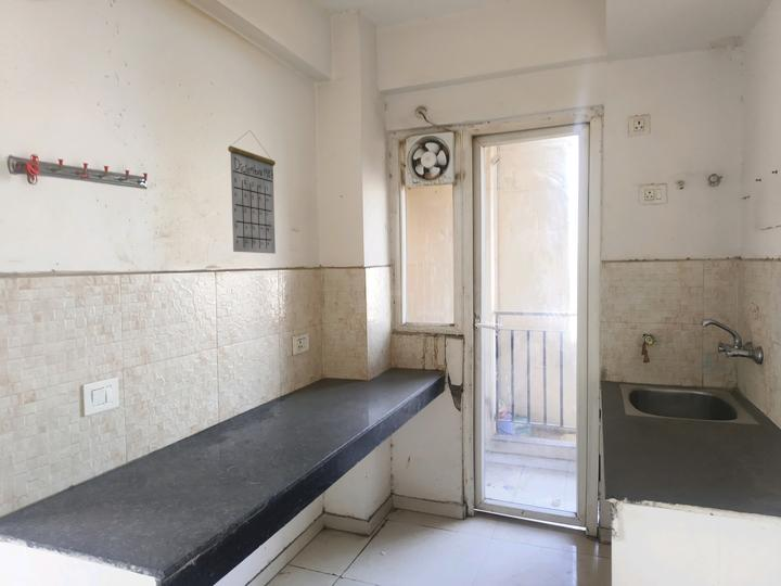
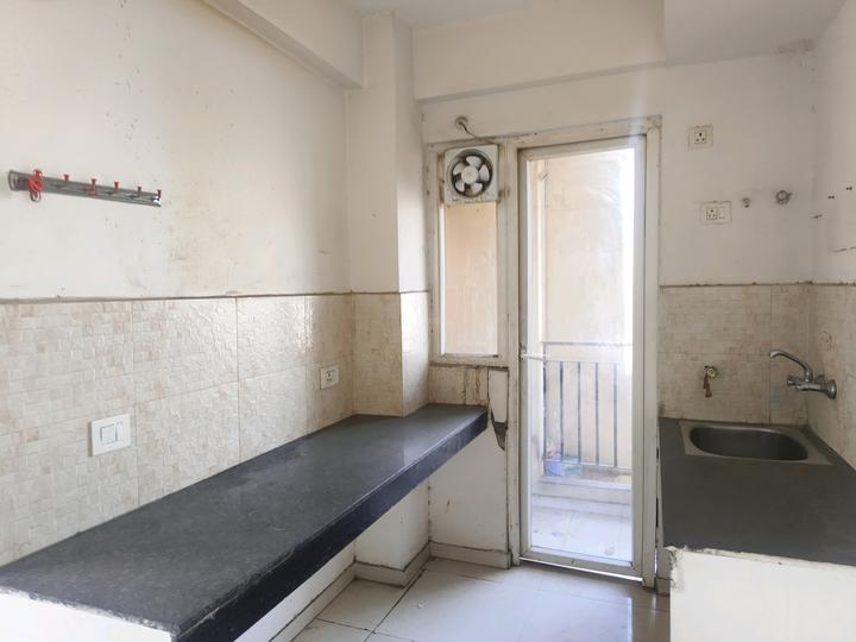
- calendar [227,129,277,255]
